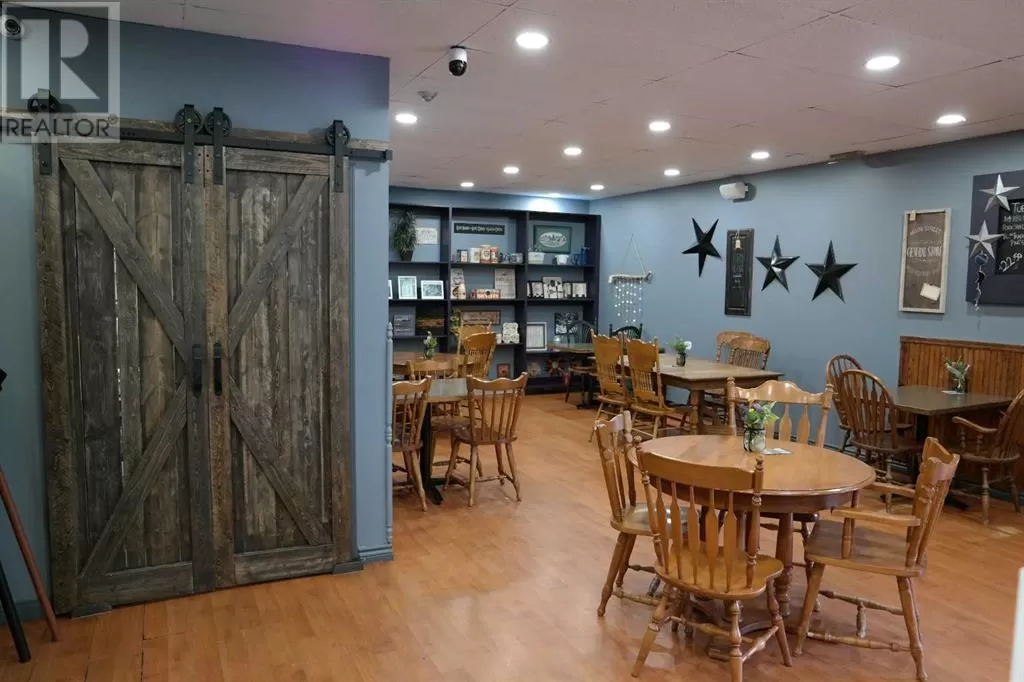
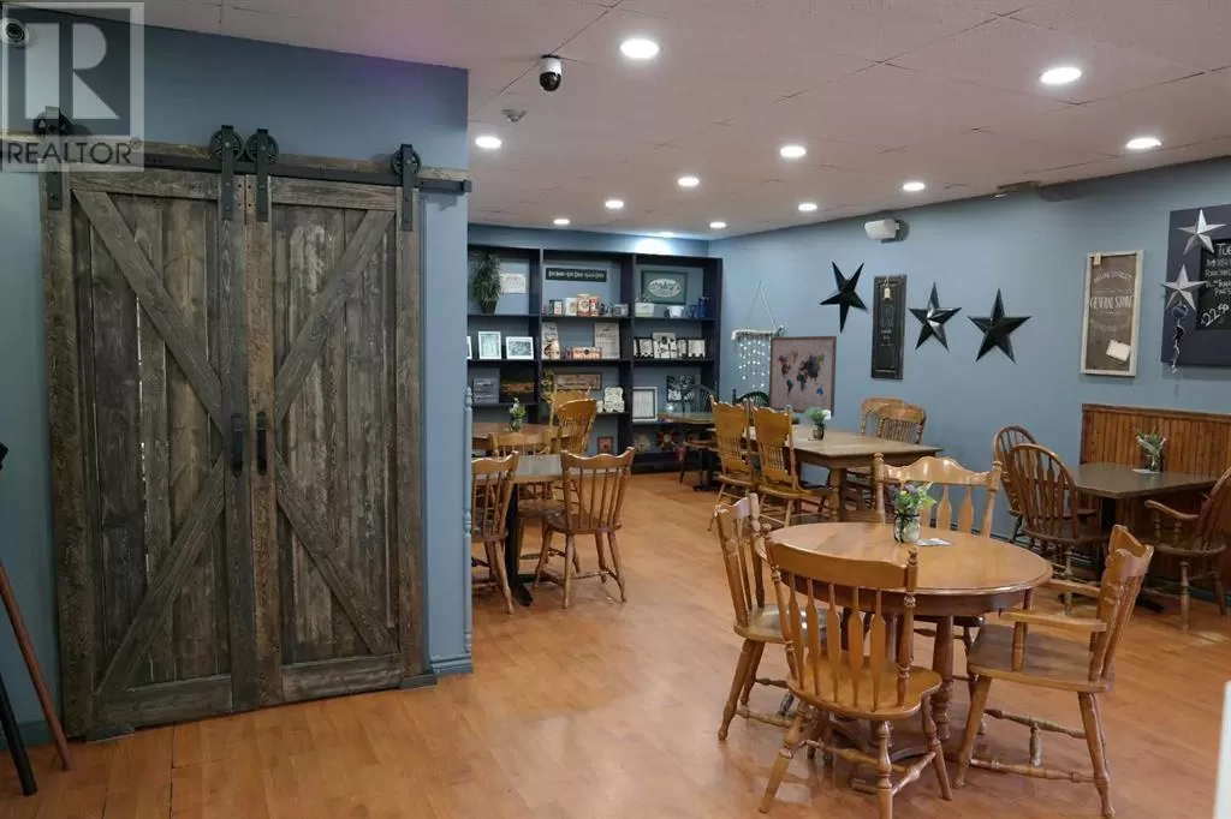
+ wall art [768,335,838,418]
